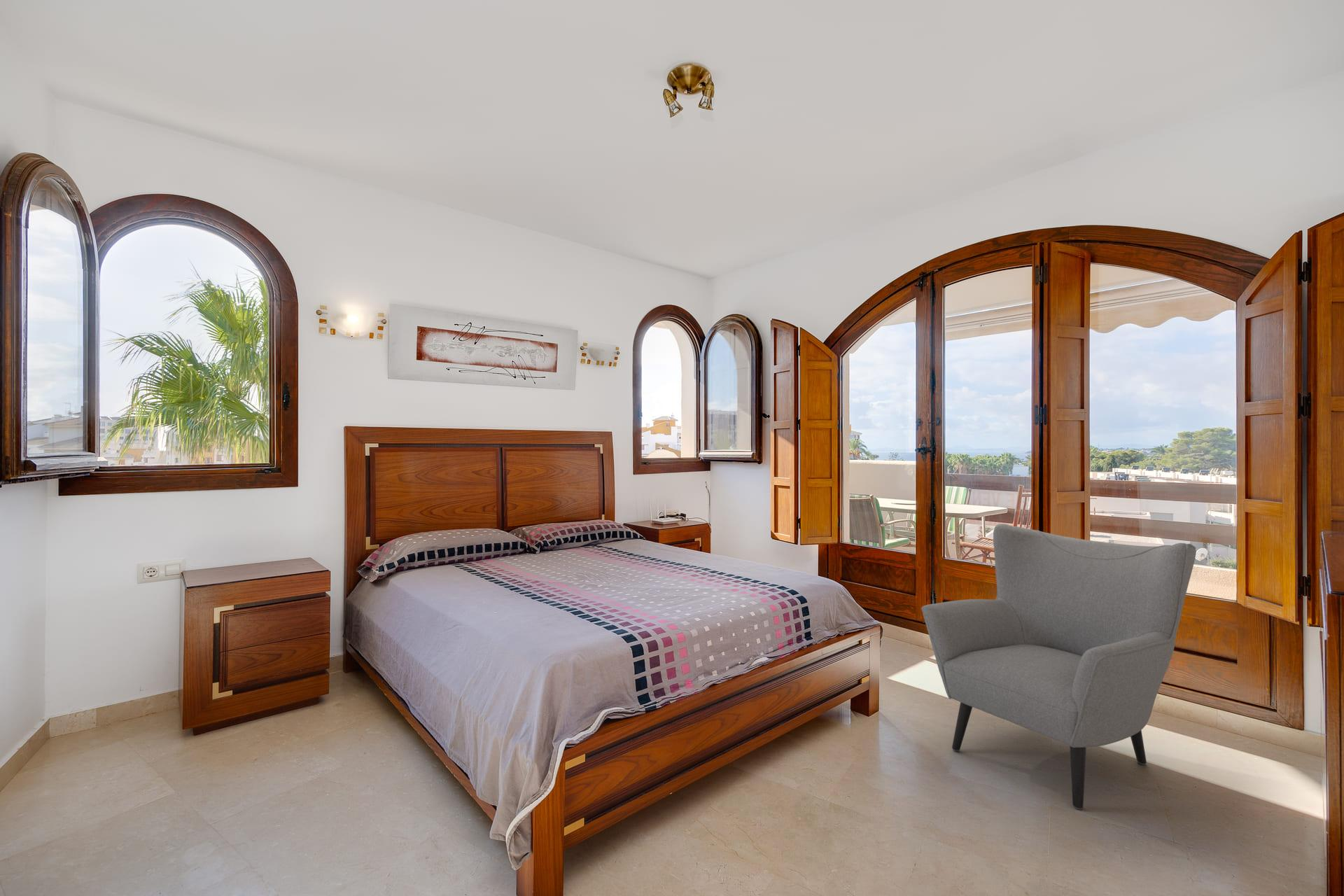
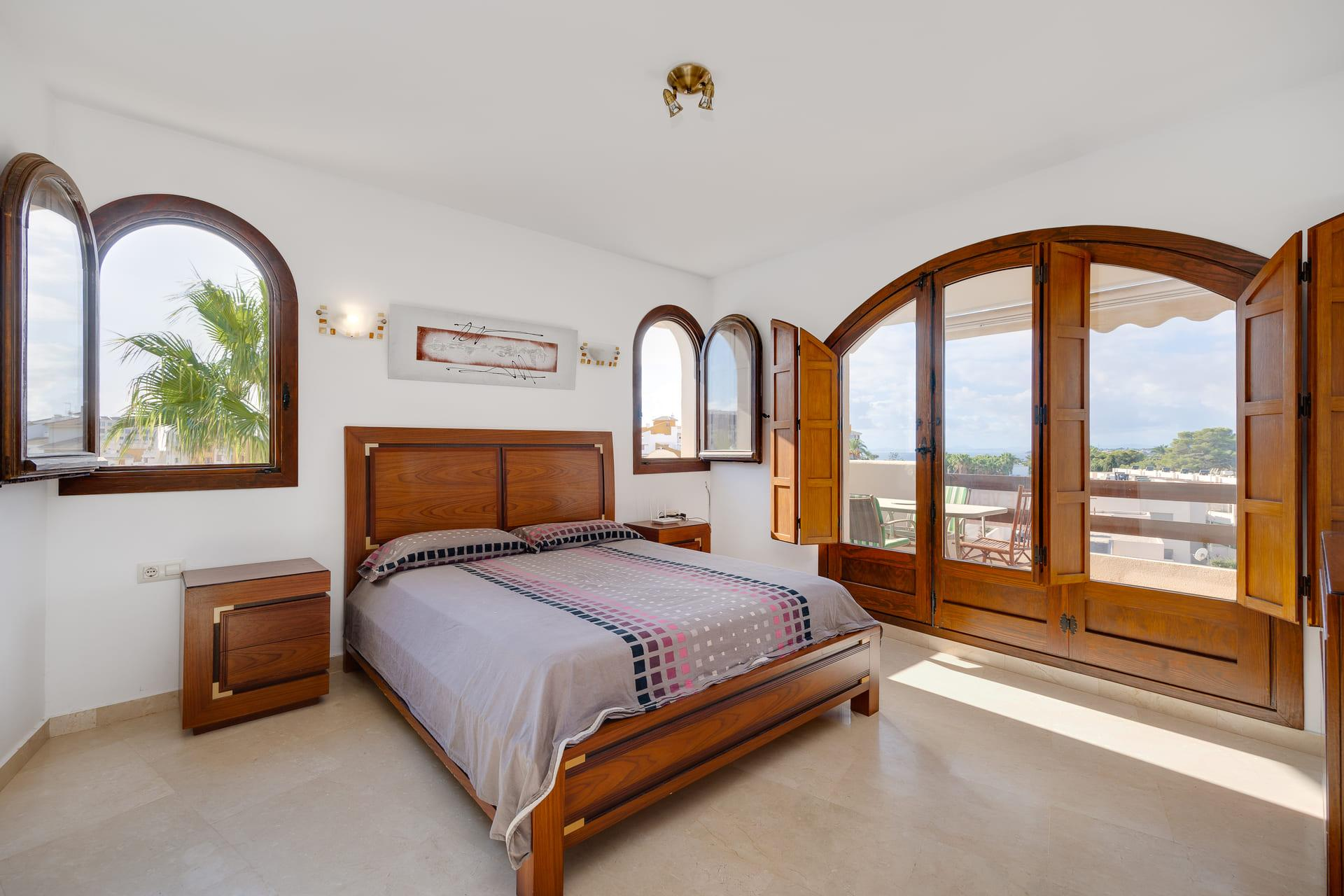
- chair [921,523,1197,811]
